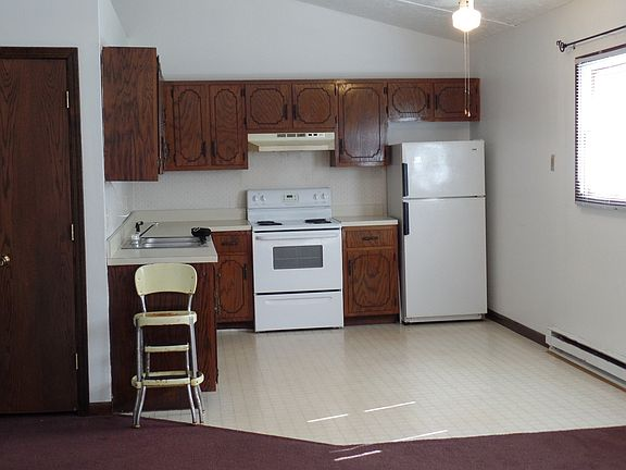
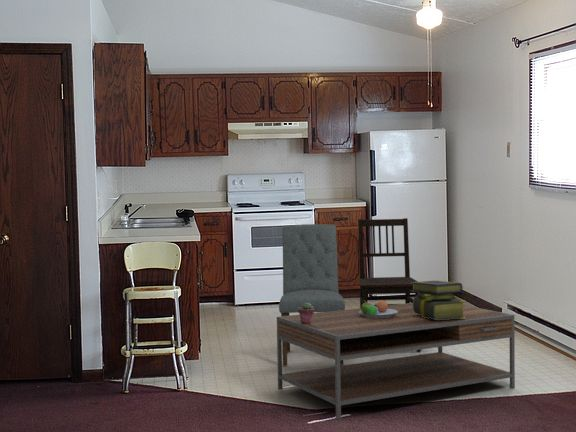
+ dining chair [278,223,346,367]
+ potted succulent [297,302,315,324]
+ fruit bowl [359,300,398,318]
+ stack of books [411,280,466,320]
+ coffee table [276,302,516,420]
+ dining chair [357,217,422,352]
